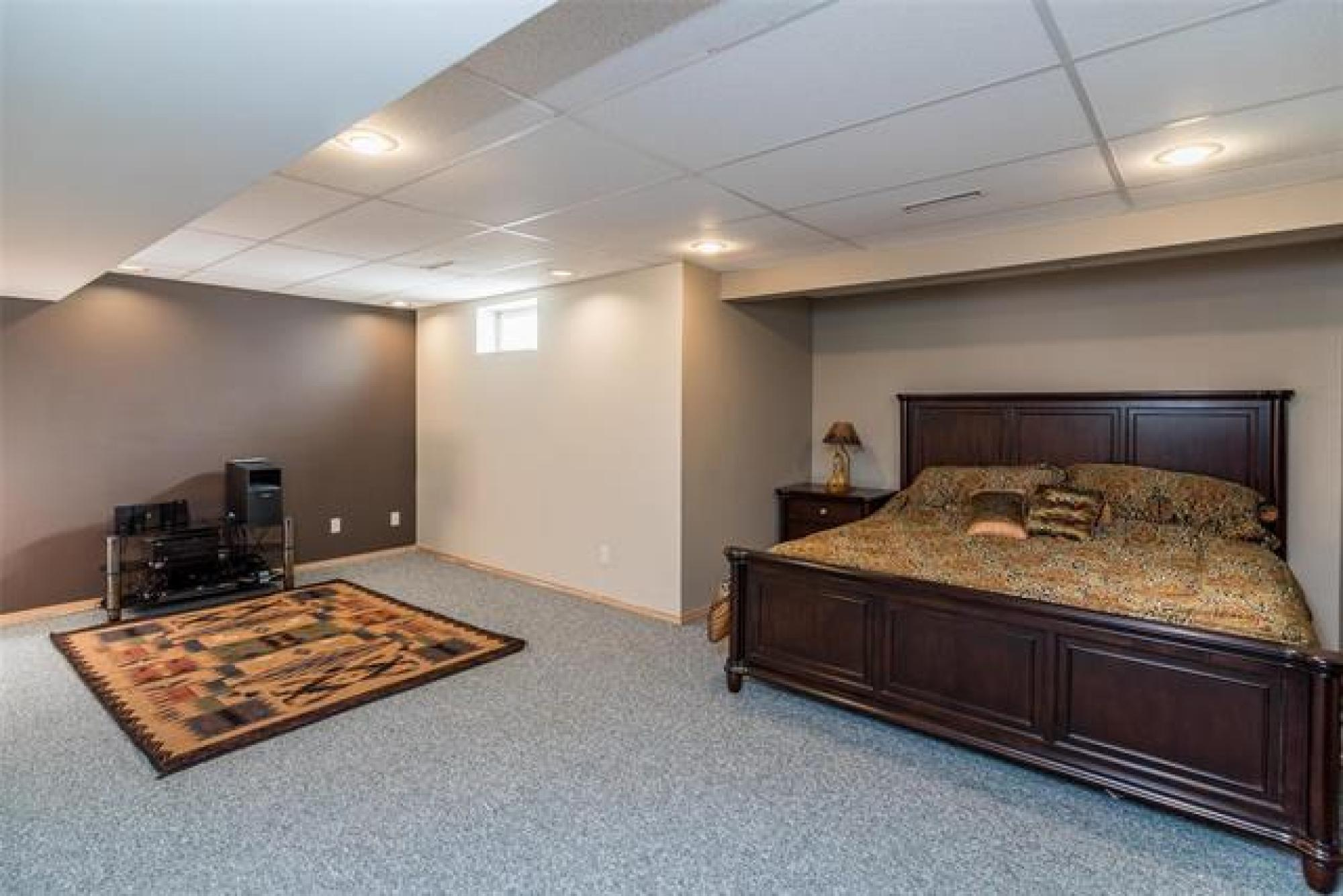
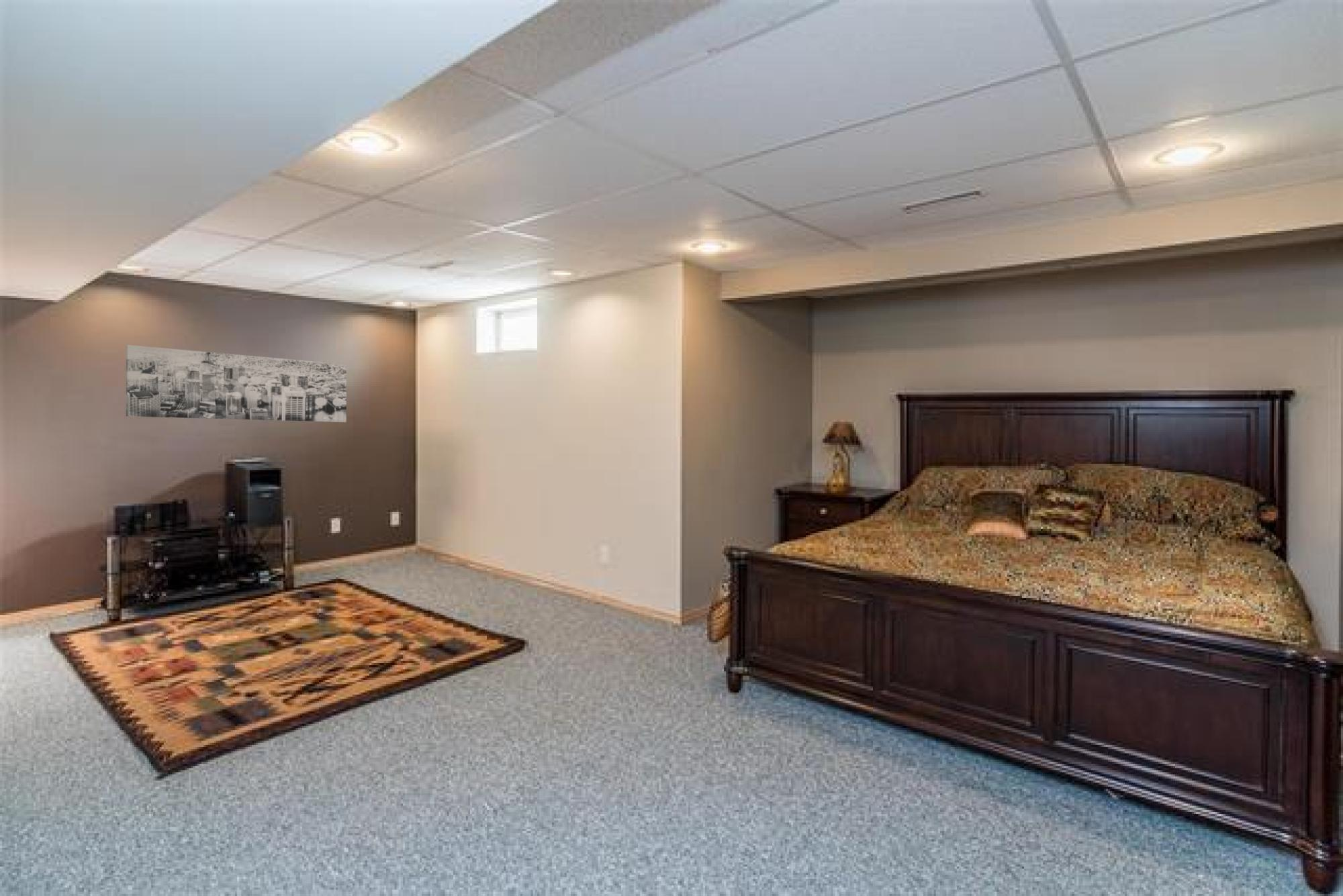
+ wall art [126,344,347,423]
